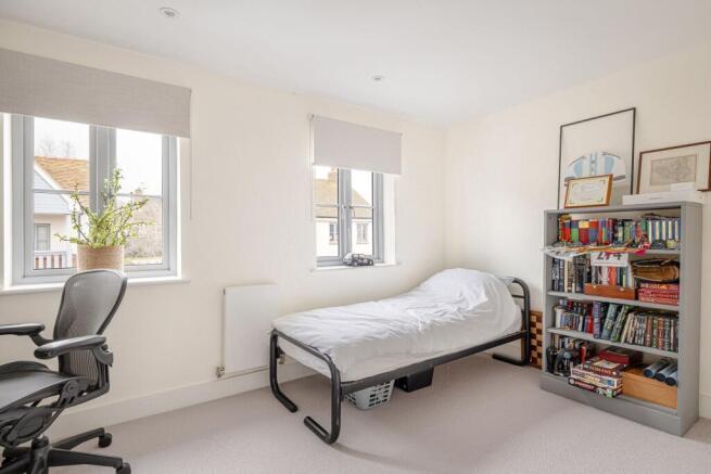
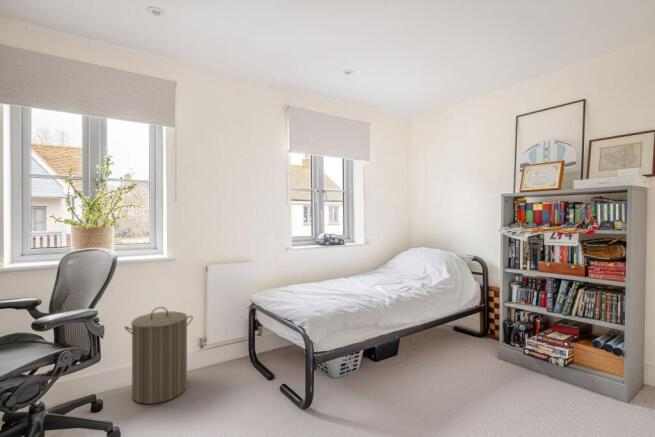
+ laundry hamper [123,306,194,405]
